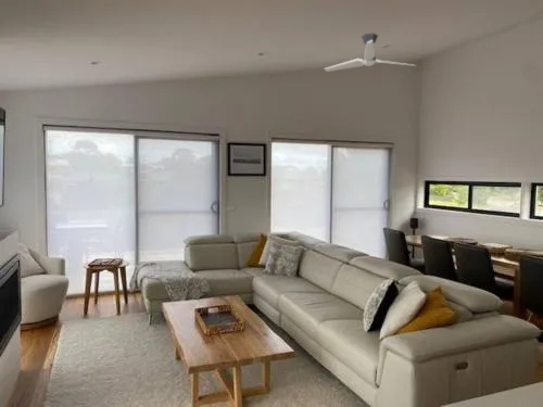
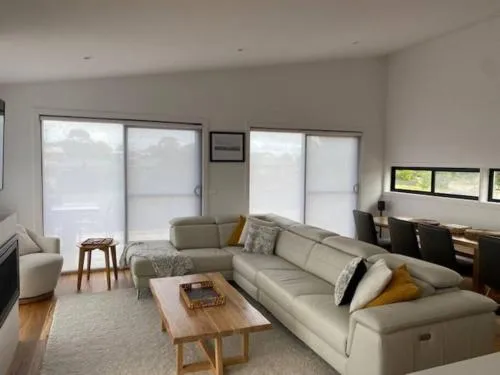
- ceiling fan [324,33,417,73]
